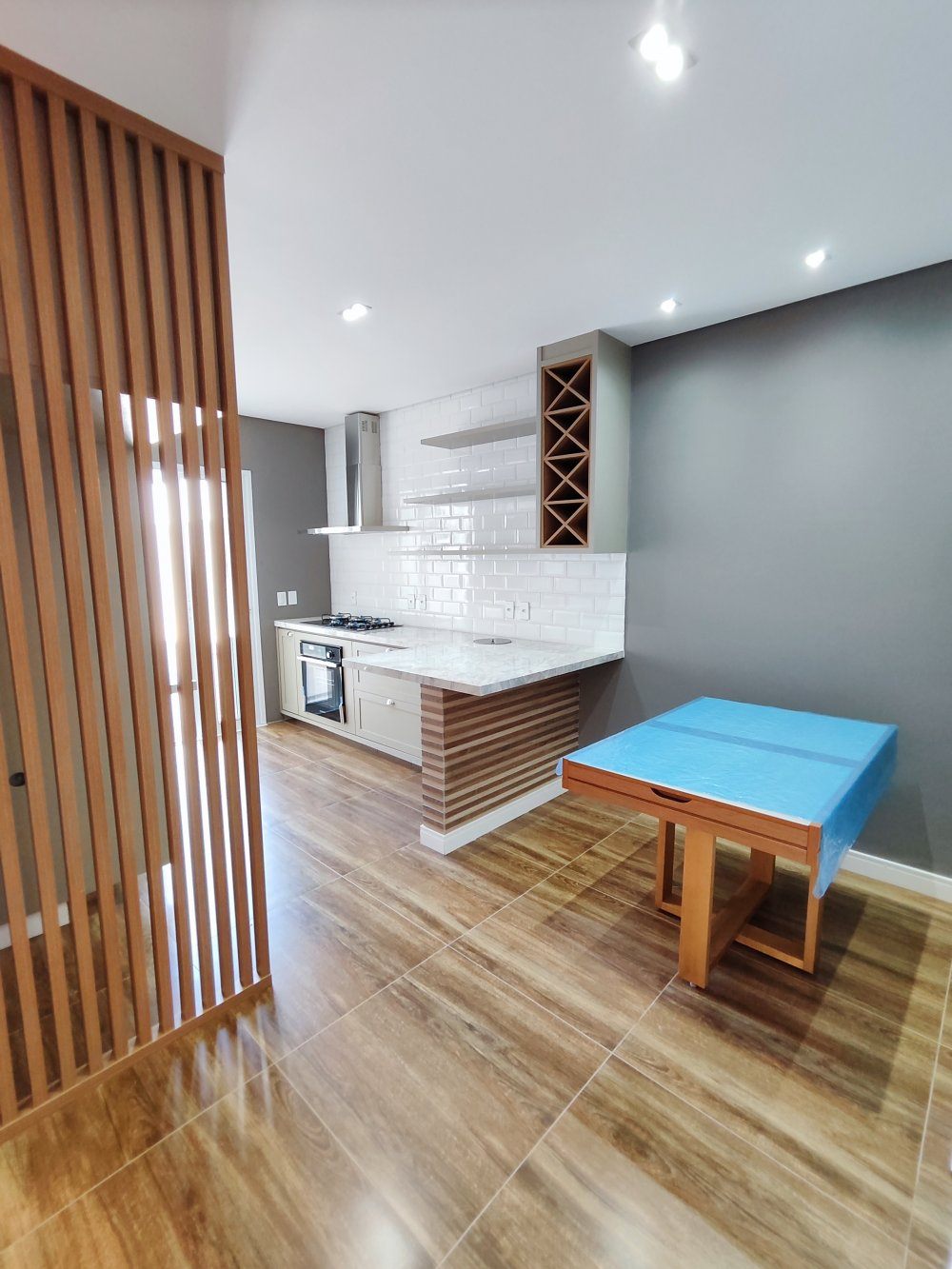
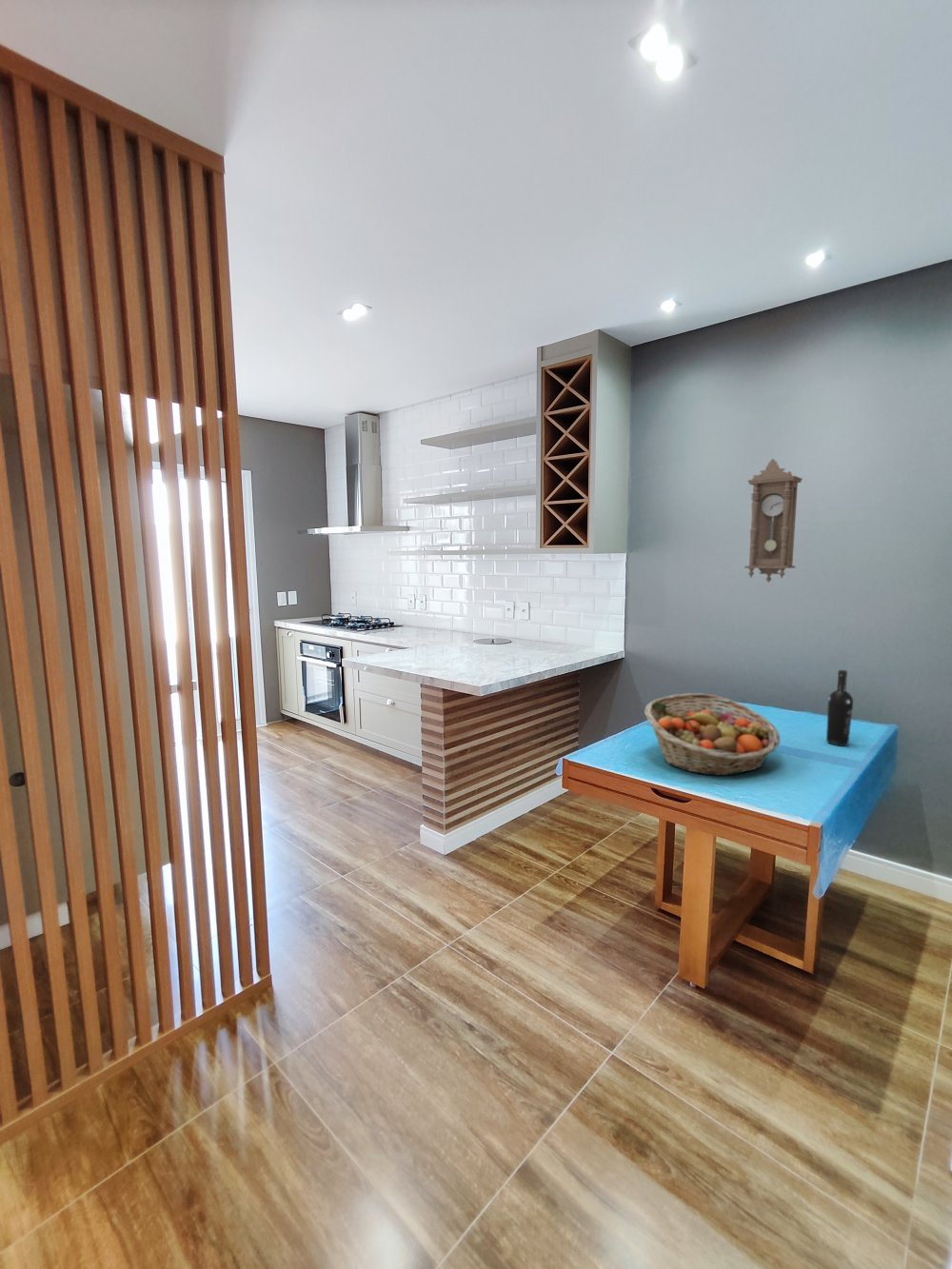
+ fruit basket [644,692,782,777]
+ pendulum clock [744,458,803,584]
+ wine bottle [825,669,854,746]
